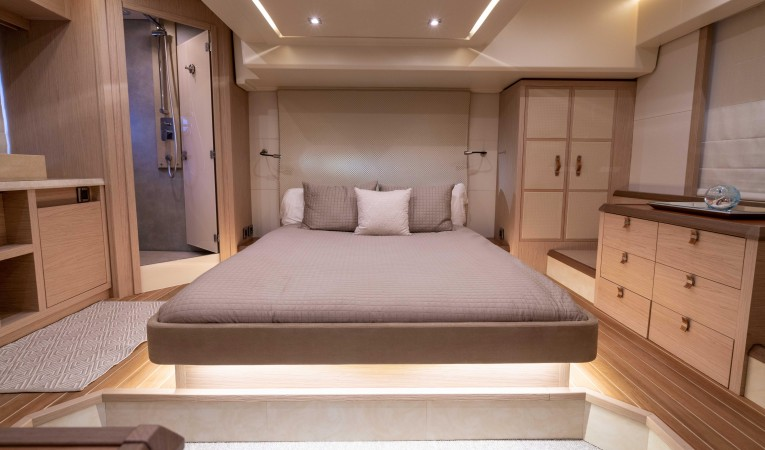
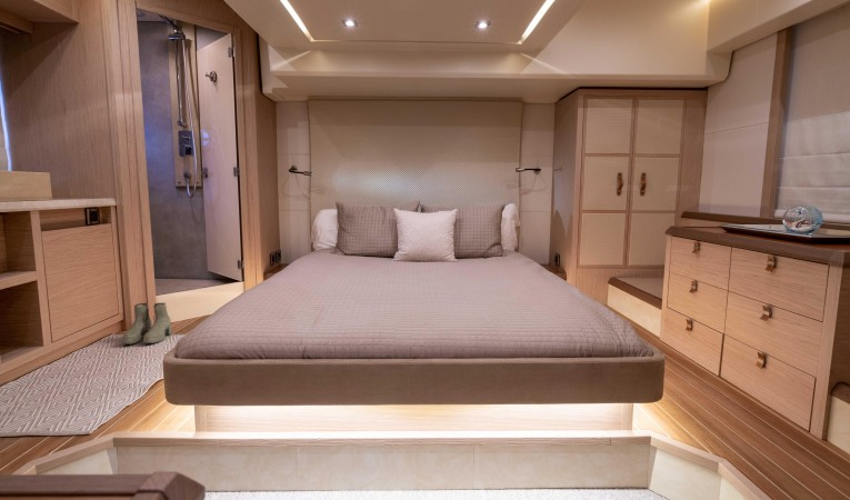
+ boots [121,302,172,346]
